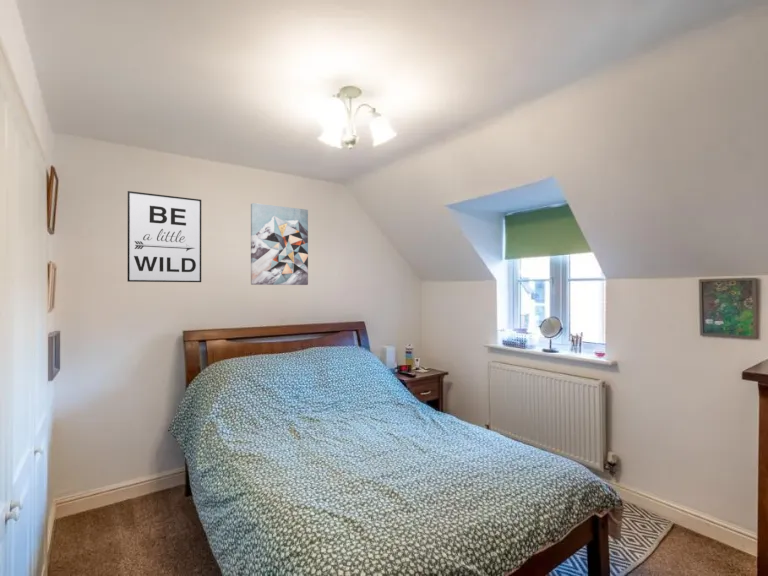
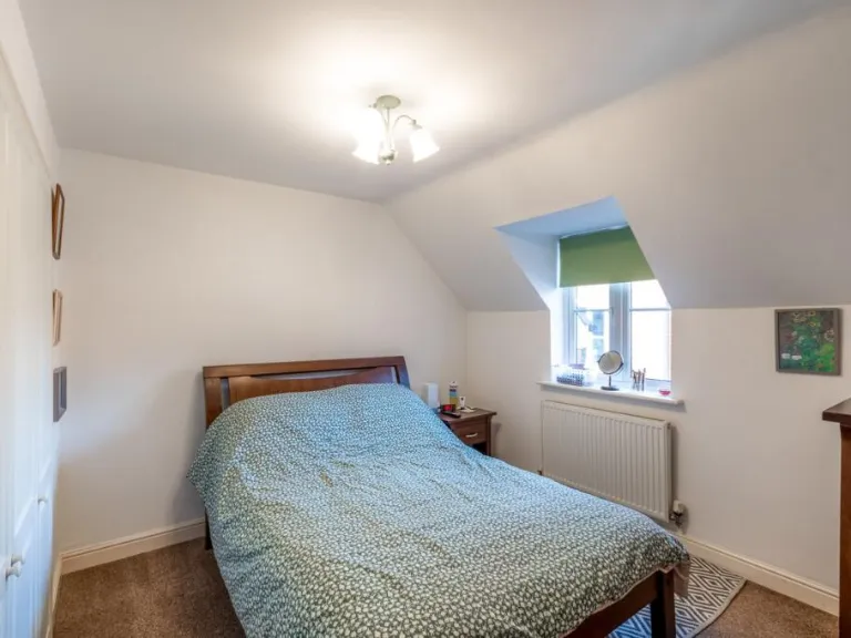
- wall art [126,190,202,283]
- wall art [250,202,309,286]
